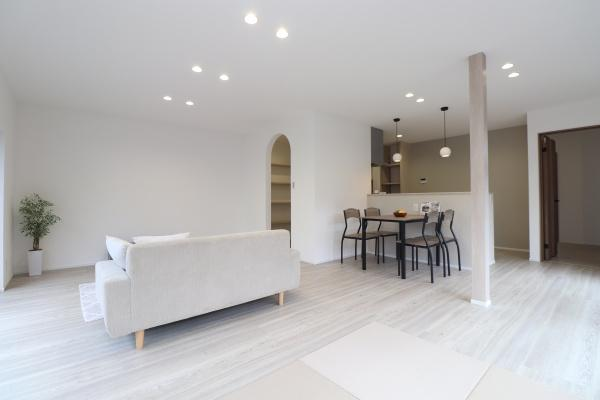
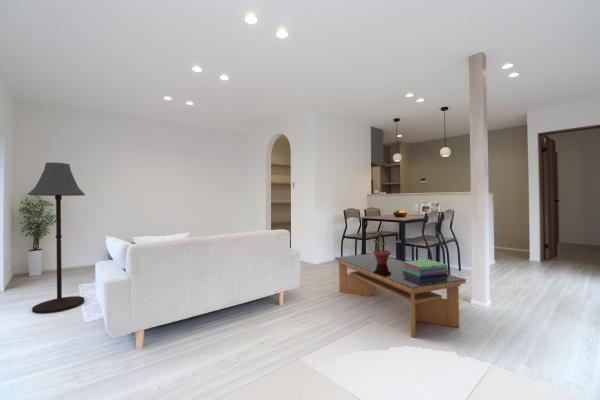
+ stack of books [402,258,450,277]
+ potted plant [370,235,392,264]
+ coffee table [334,253,467,339]
+ floor lamp [26,161,86,315]
